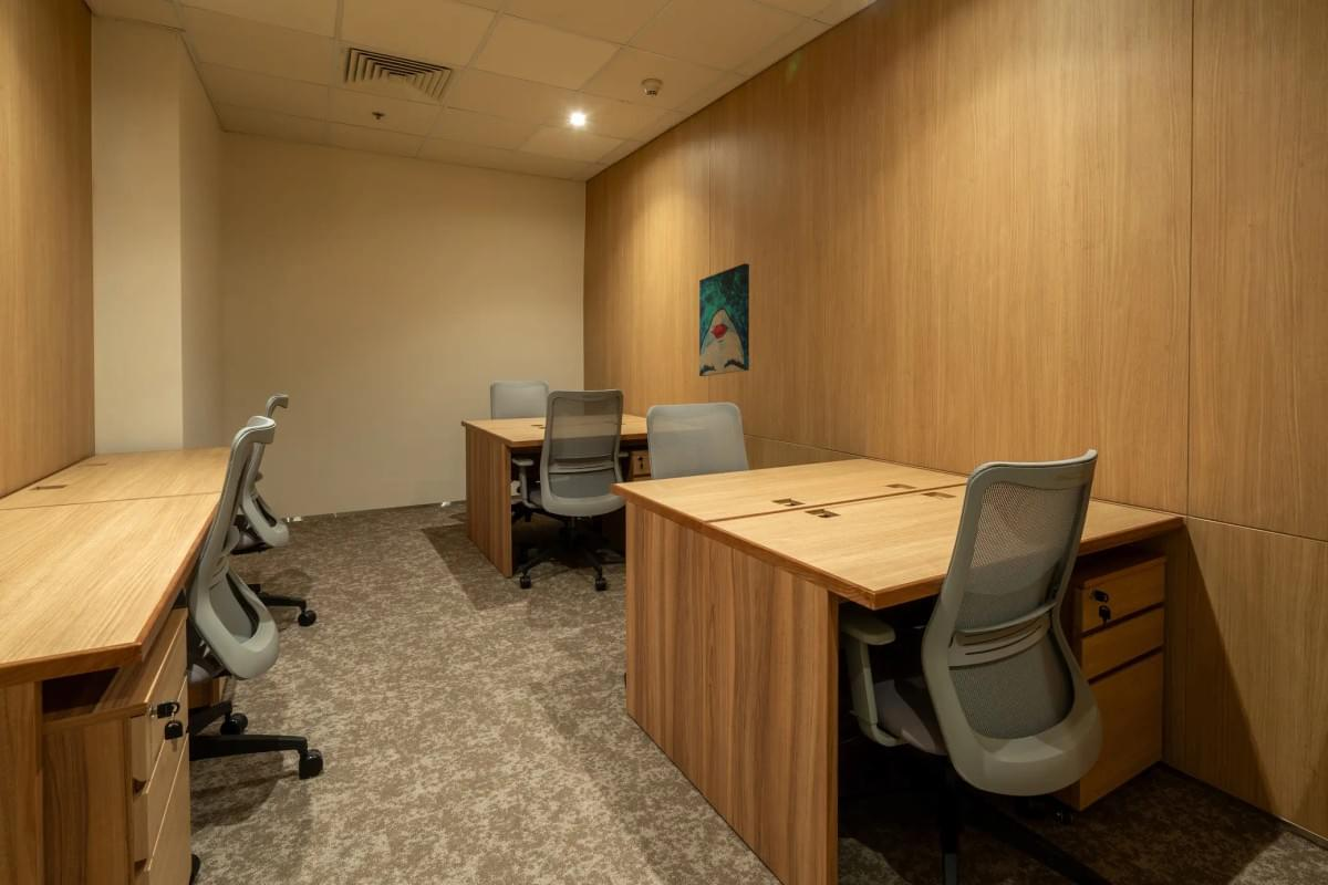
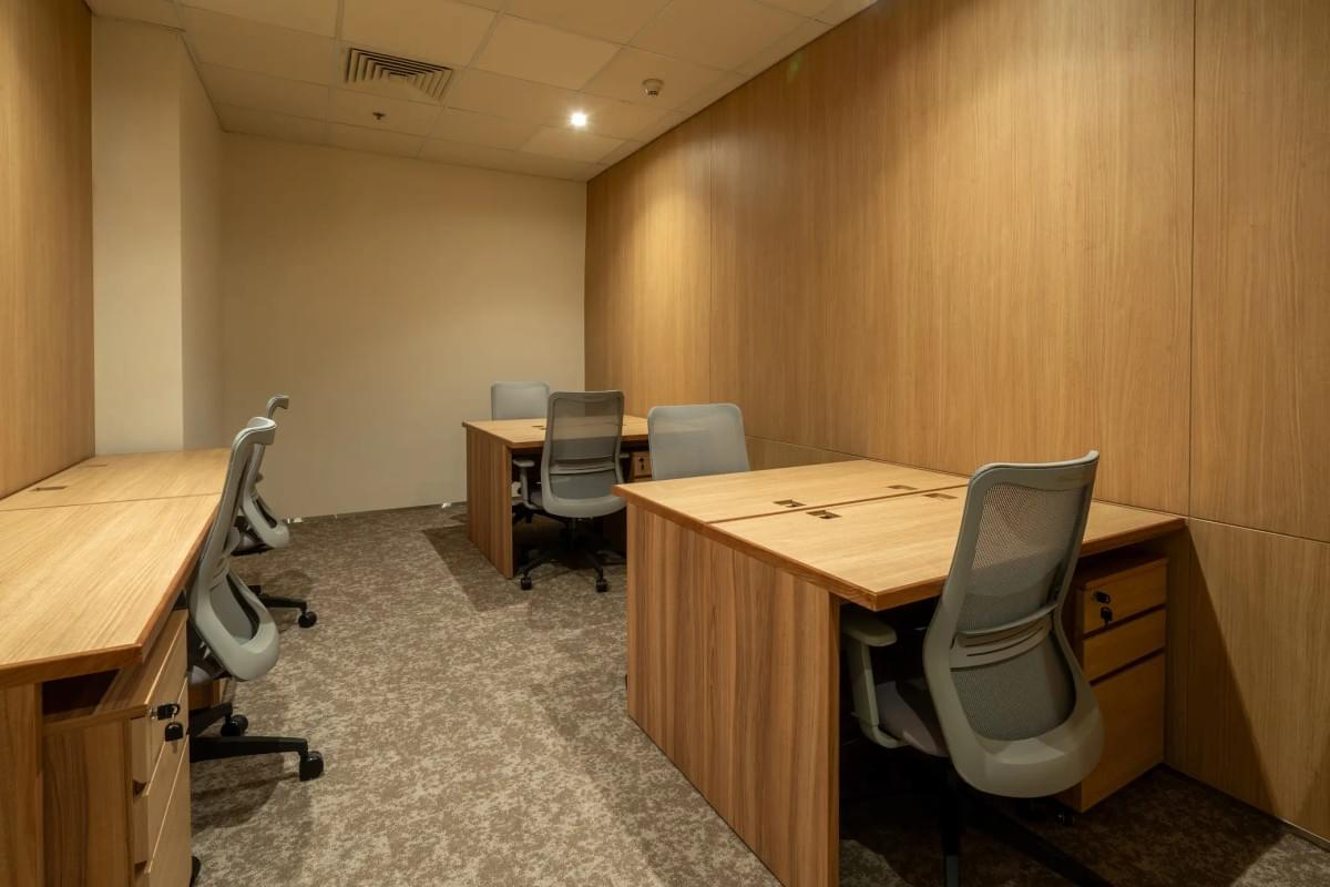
- wall art [698,262,750,377]
